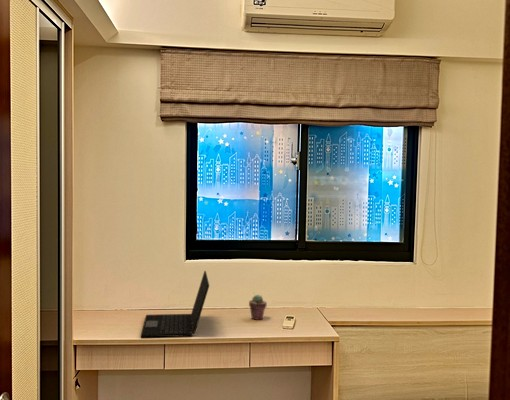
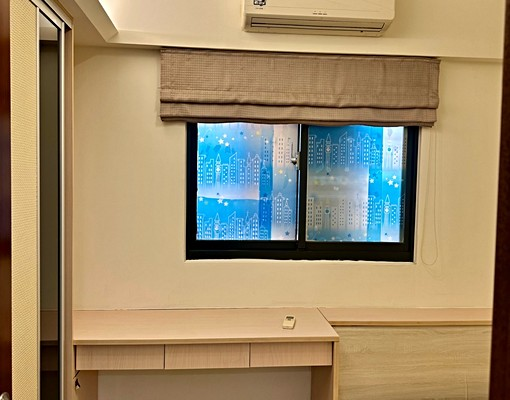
- laptop [140,270,210,338]
- potted succulent [248,294,268,321]
